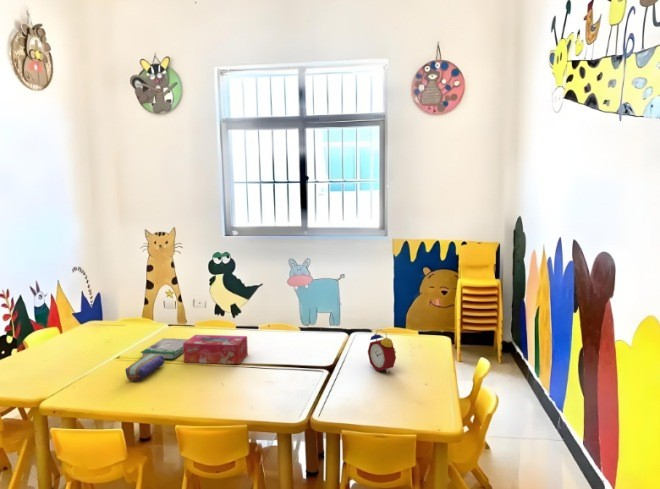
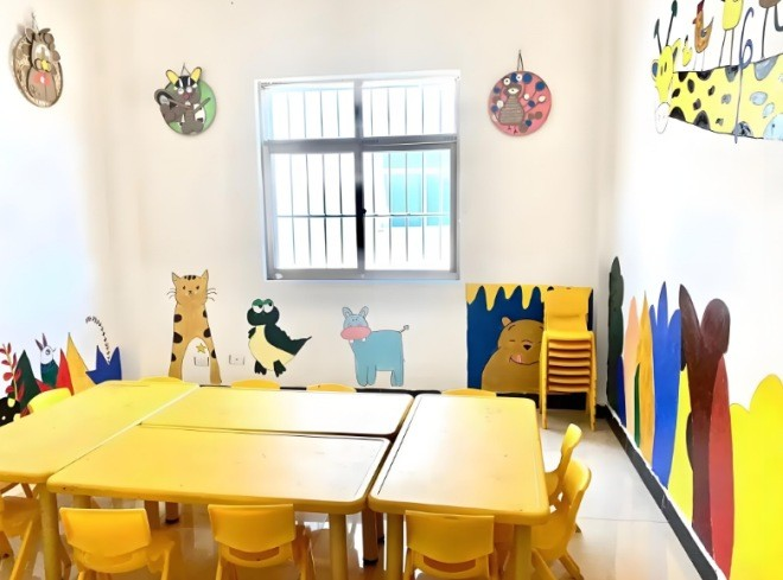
- pencil case [125,354,165,382]
- book [139,337,189,360]
- tissue box [183,334,249,365]
- alarm clock [367,328,397,374]
